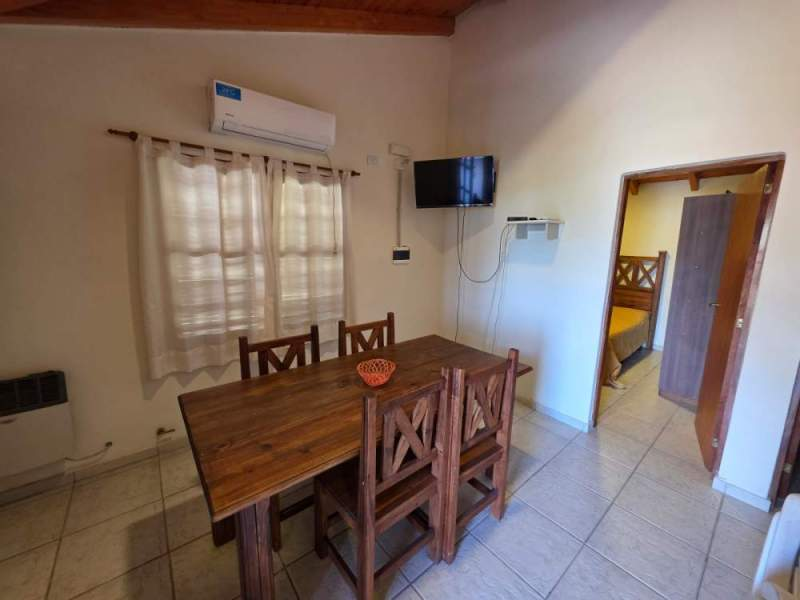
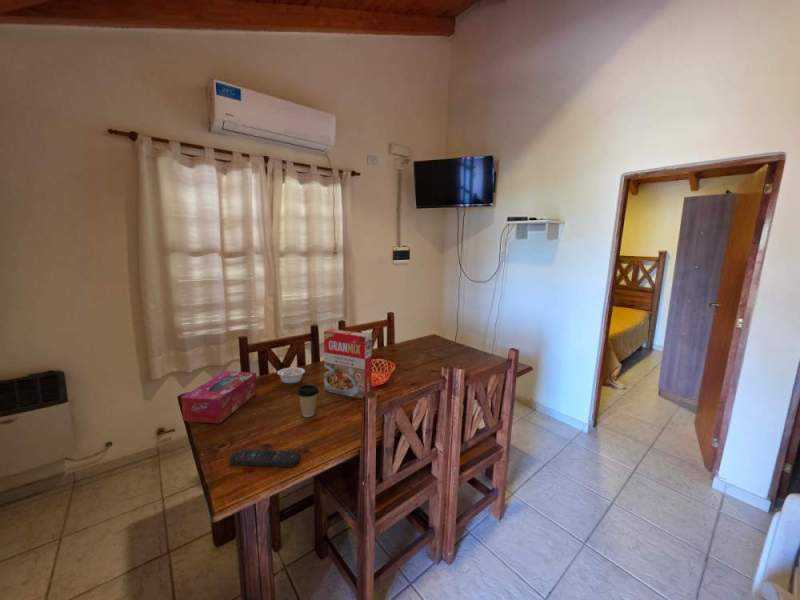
+ remote control [228,448,301,468]
+ legume [276,366,306,384]
+ cereal box [323,328,373,400]
+ coffee cup [296,384,320,418]
+ tissue box [180,370,258,424]
